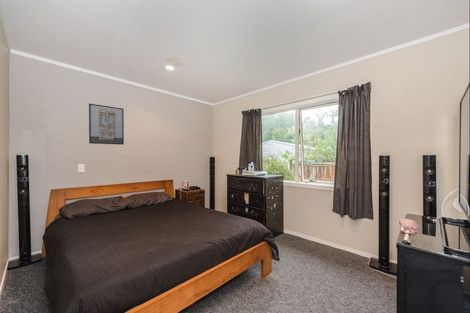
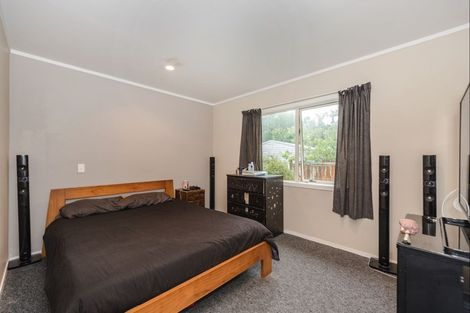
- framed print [88,103,125,146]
